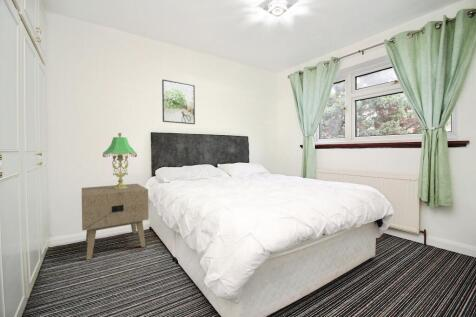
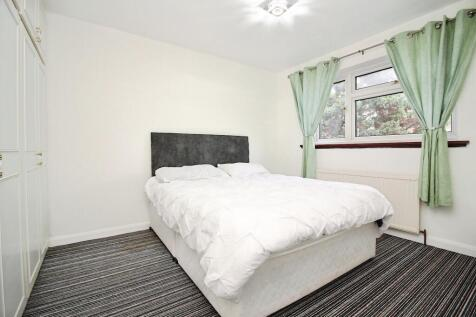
- table lamp [102,132,138,189]
- nightstand [81,183,150,261]
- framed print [161,79,196,125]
